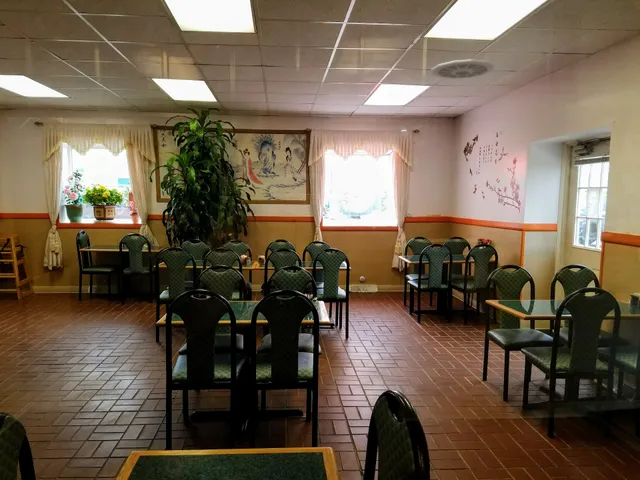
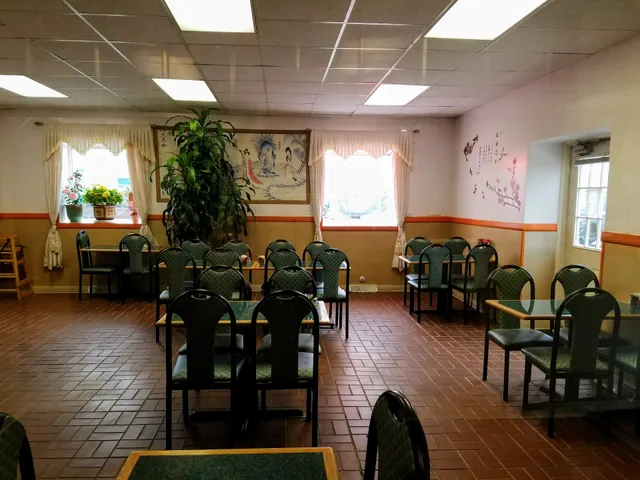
- ceiling vent [430,58,496,80]
